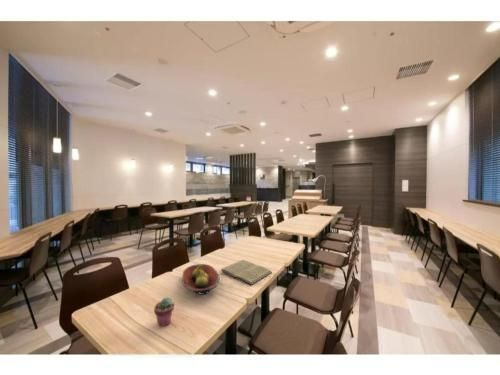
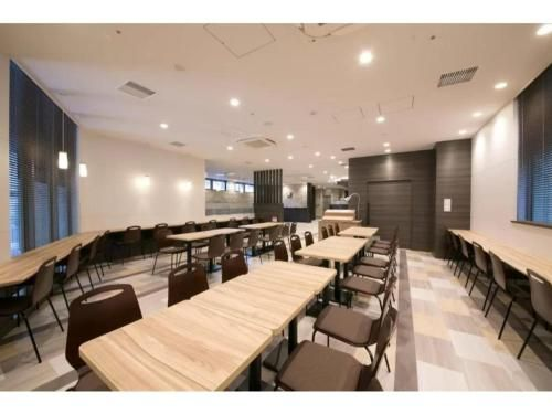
- fruit bowl [181,263,221,296]
- potted succulent [153,296,175,327]
- book [220,259,273,286]
